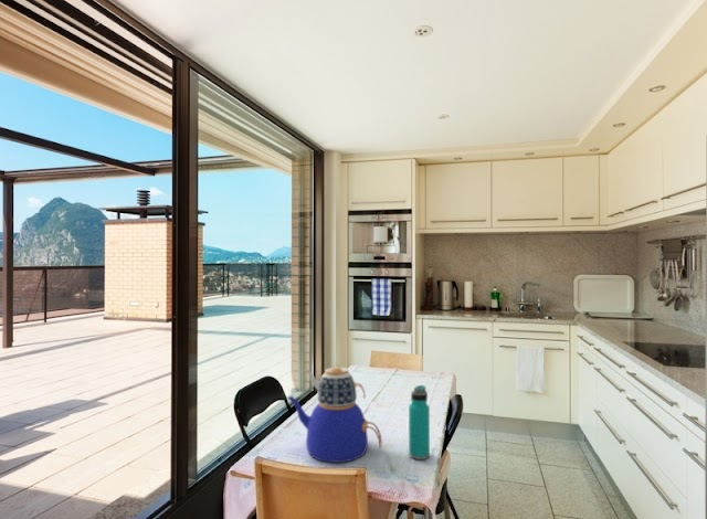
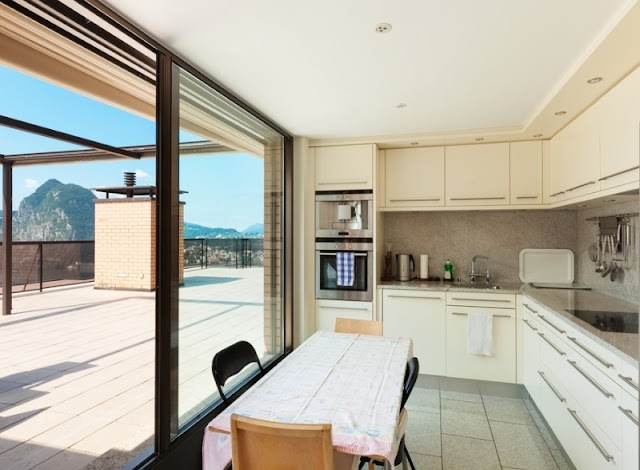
- teapot [286,363,383,464]
- water bottle [408,384,431,460]
